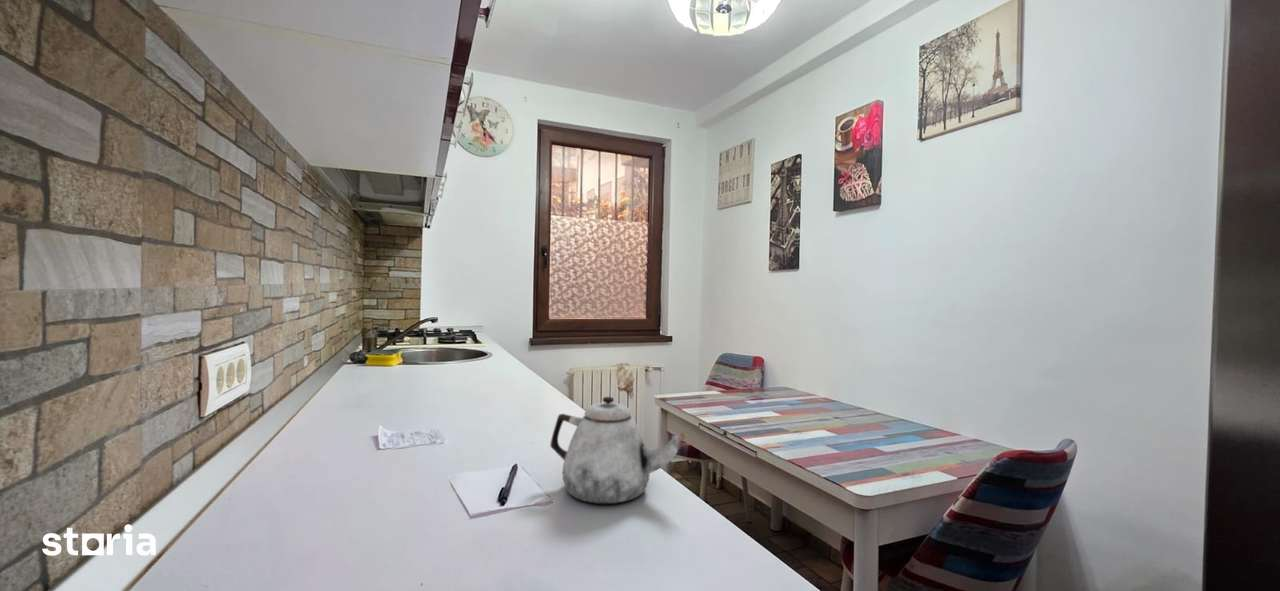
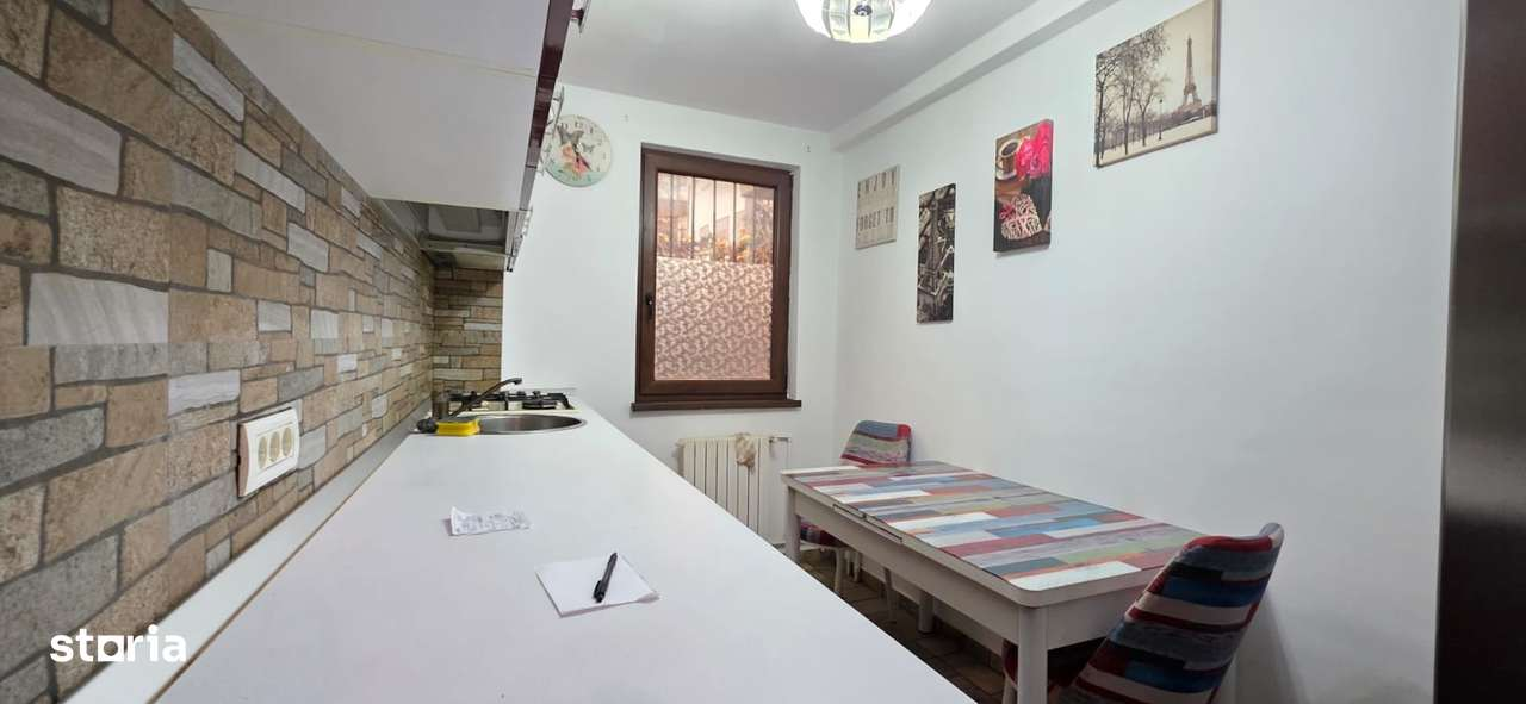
- teapot [549,396,687,505]
